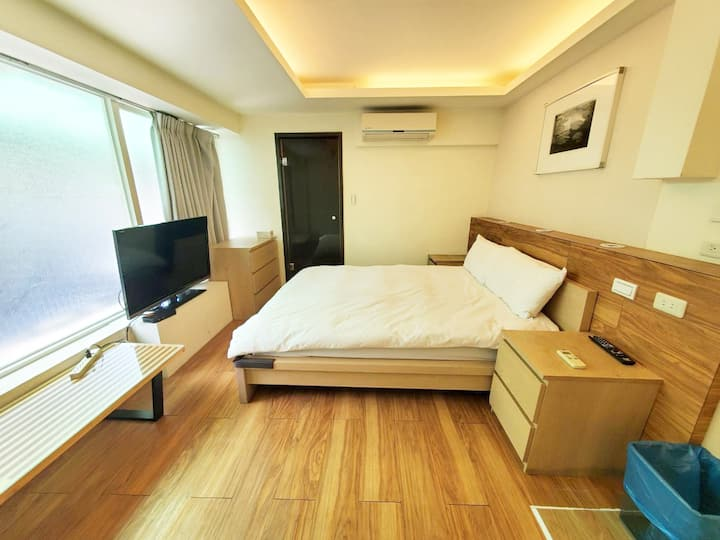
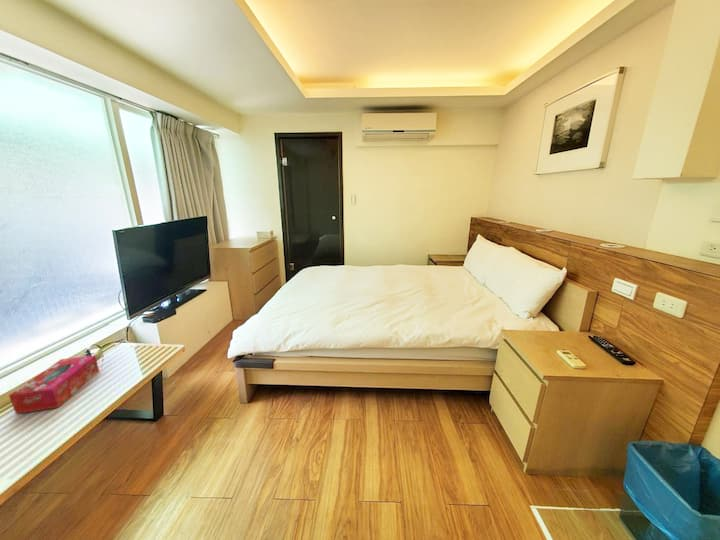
+ tissue box [8,354,100,415]
